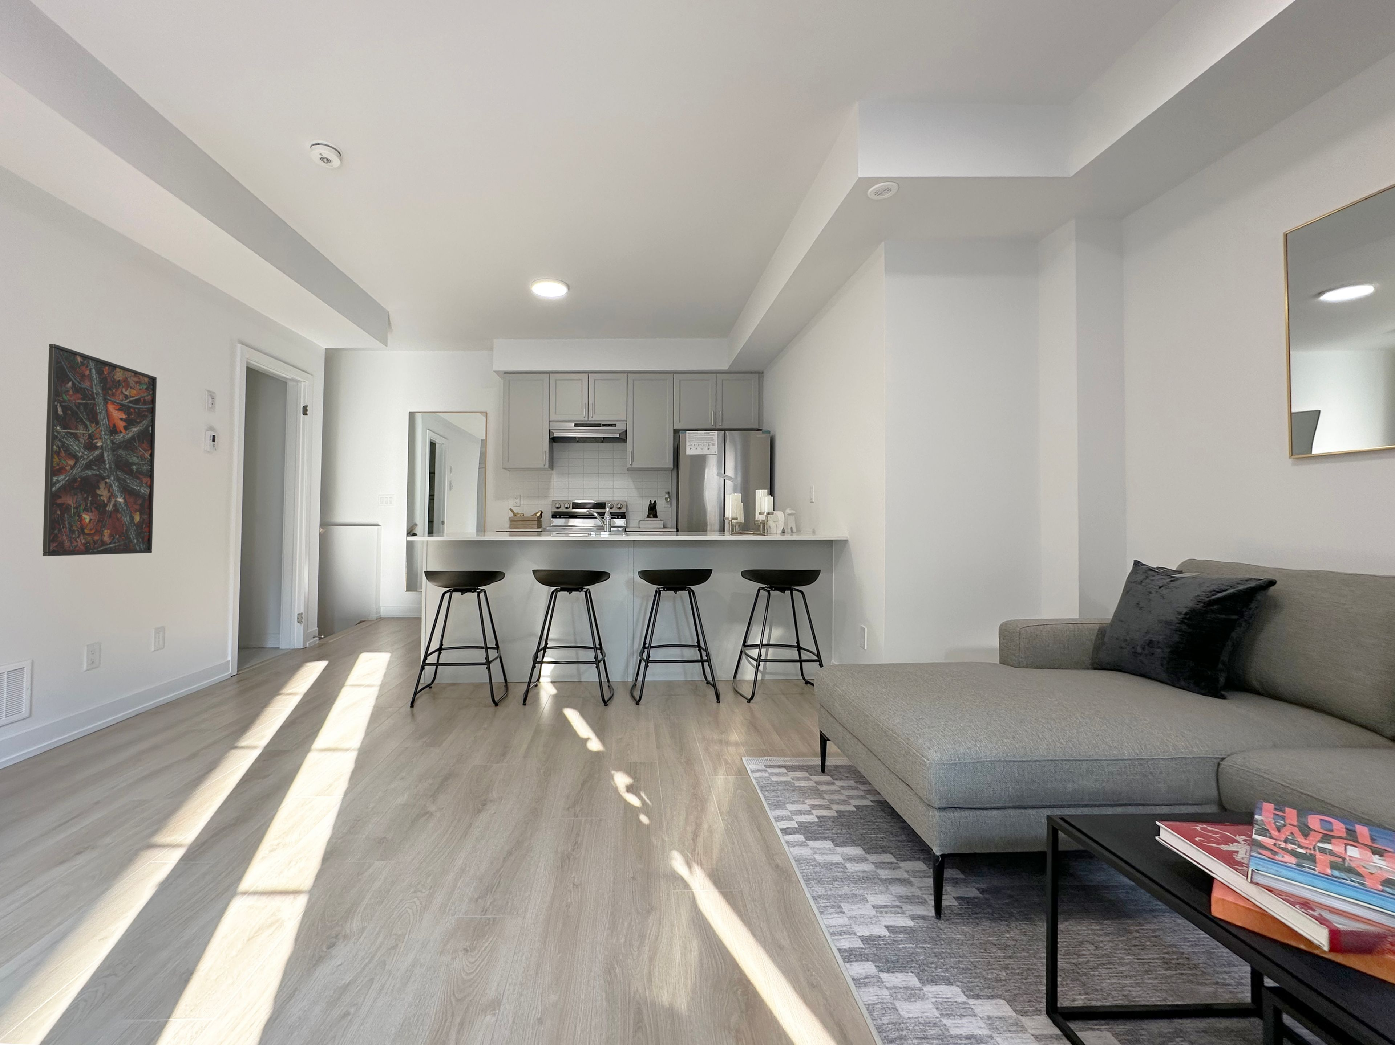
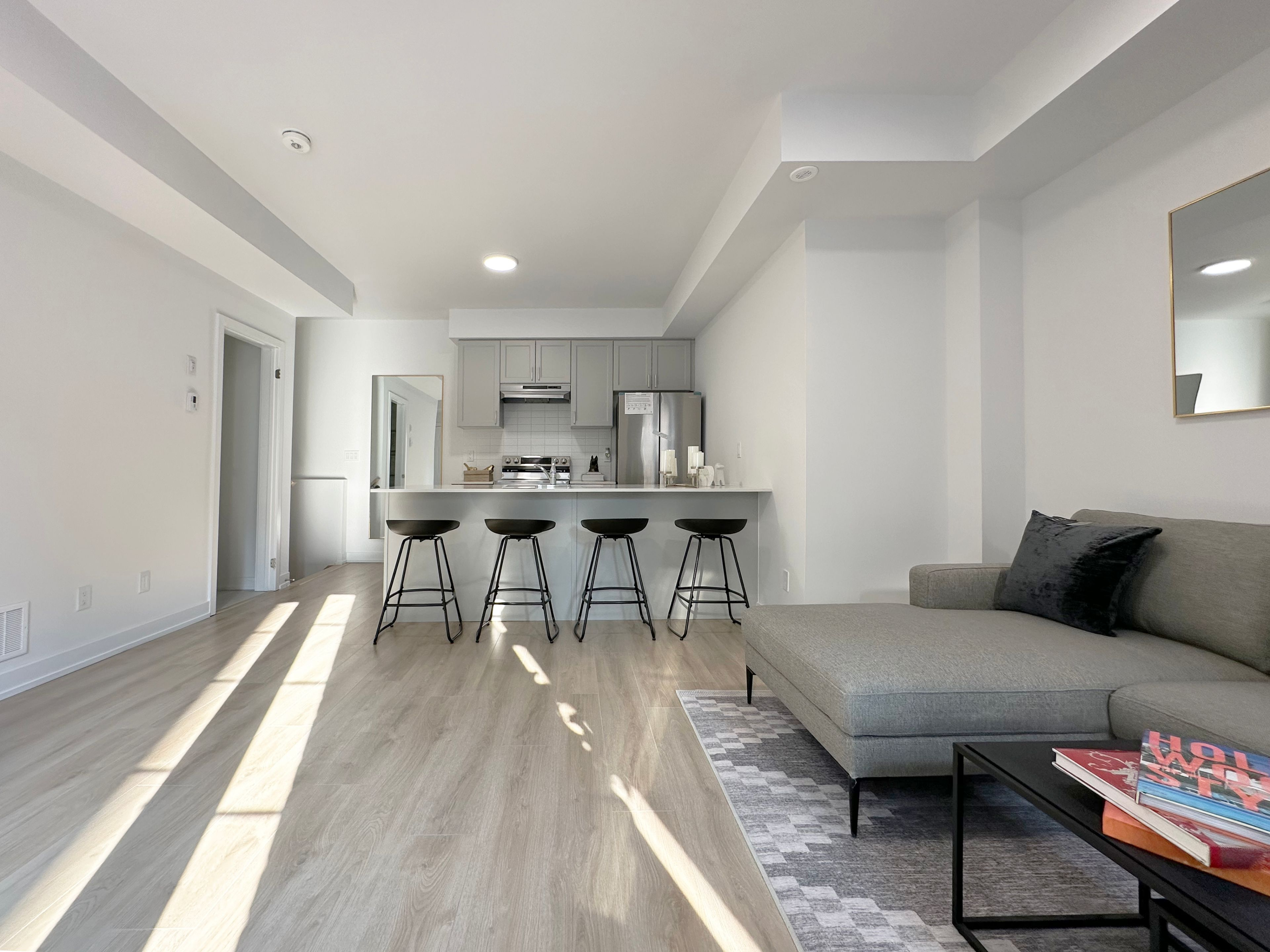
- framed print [42,344,157,557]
